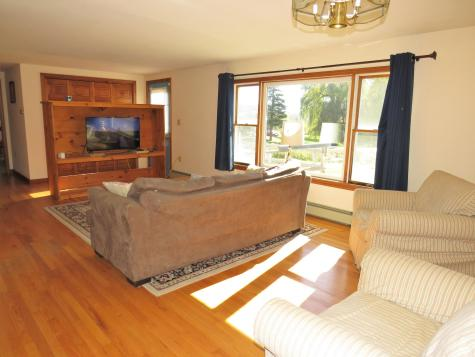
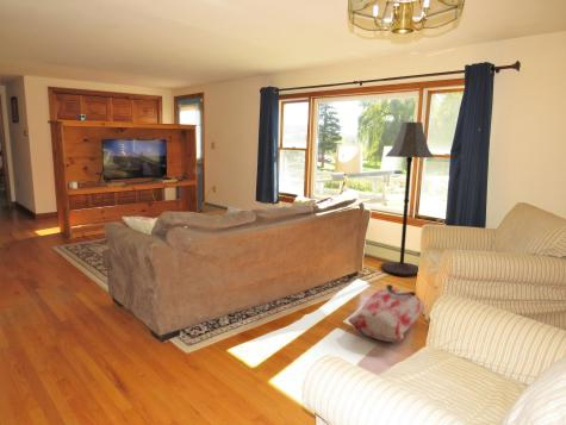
+ floor lamp [380,121,435,277]
+ bag [347,283,427,343]
